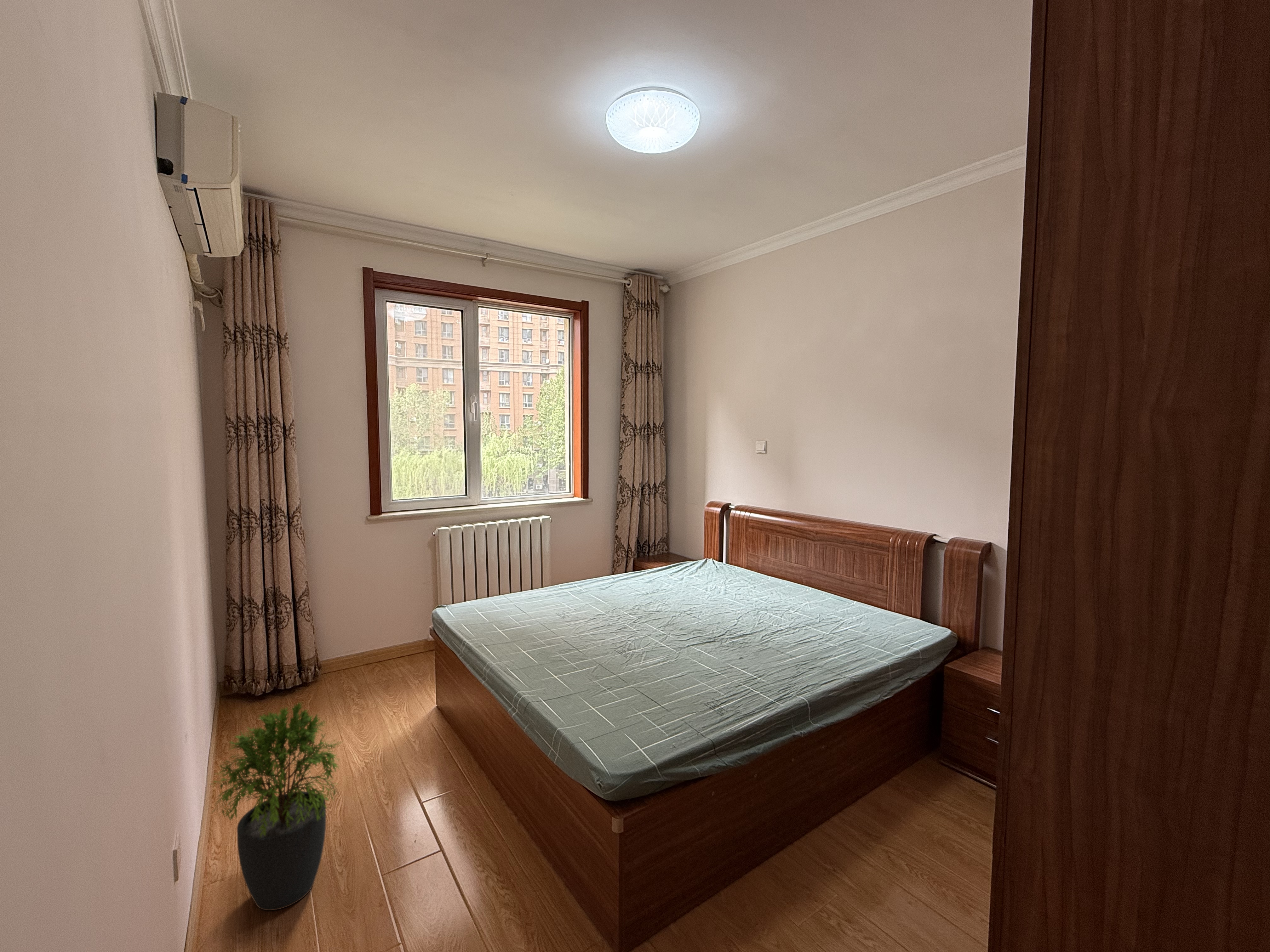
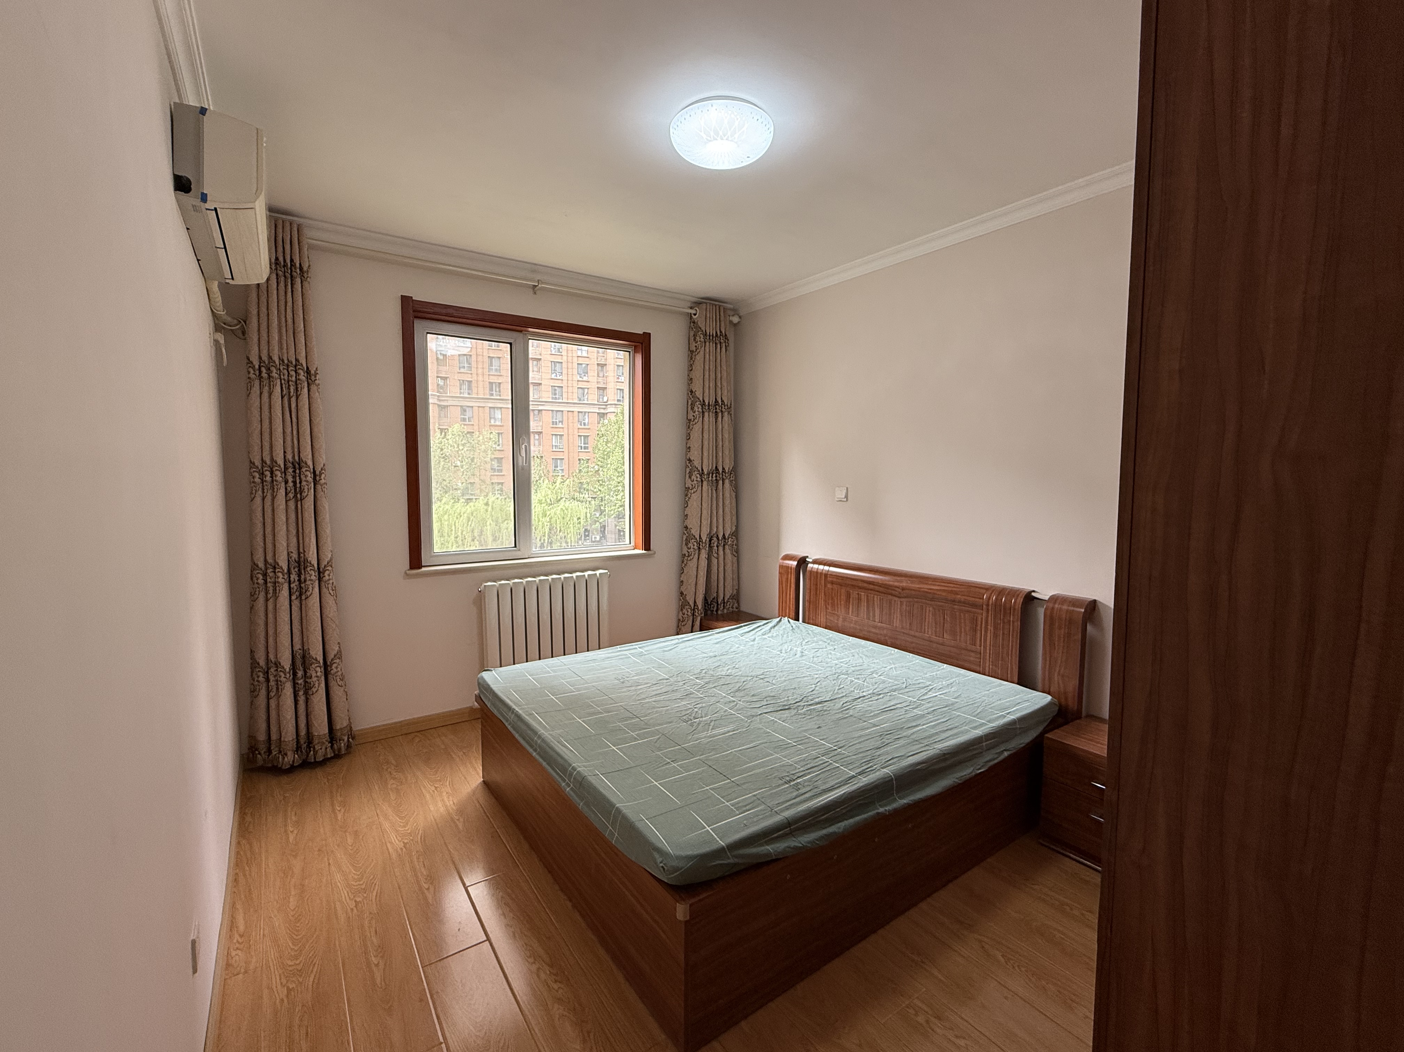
- potted plant [209,701,344,911]
